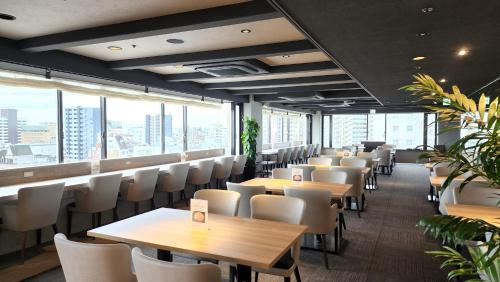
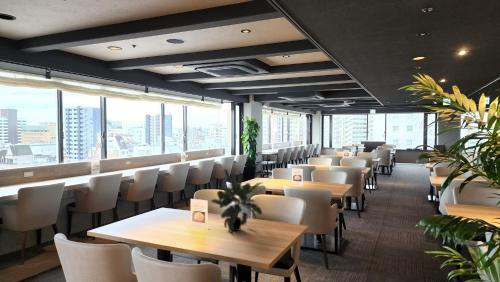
+ potted plant [209,168,264,234]
